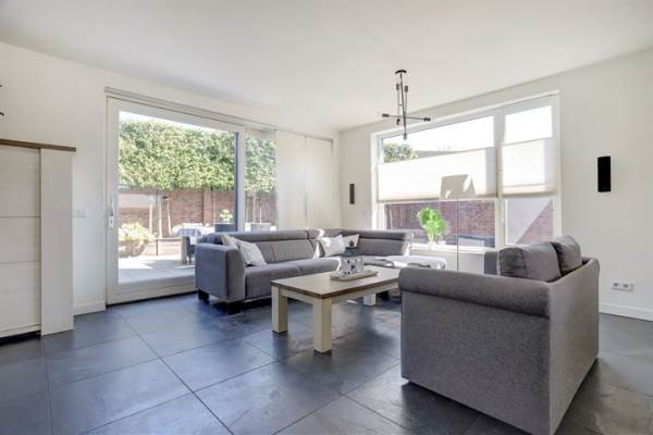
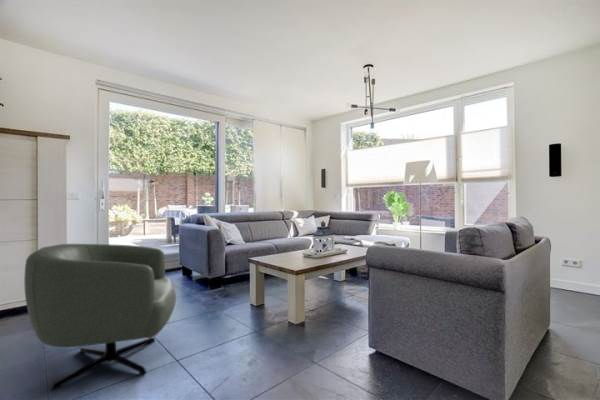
+ armchair [23,243,177,392]
